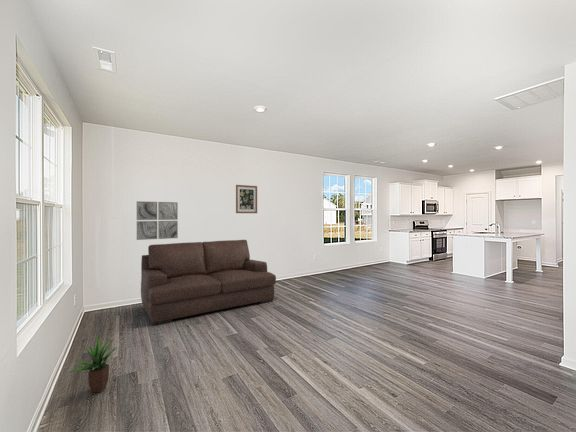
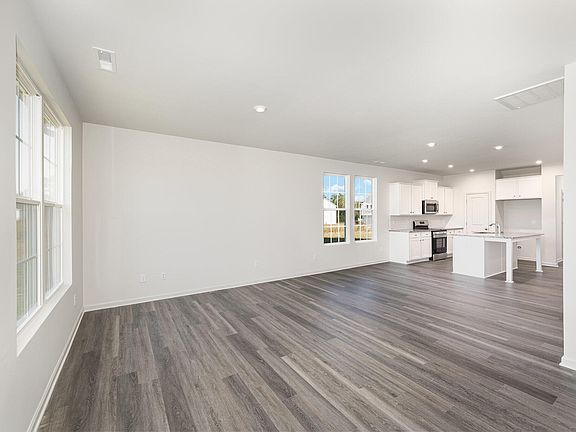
- wall art [136,200,179,241]
- sofa [140,239,277,327]
- potted plant [68,335,118,394]
- wall art [235,184,258,214]
